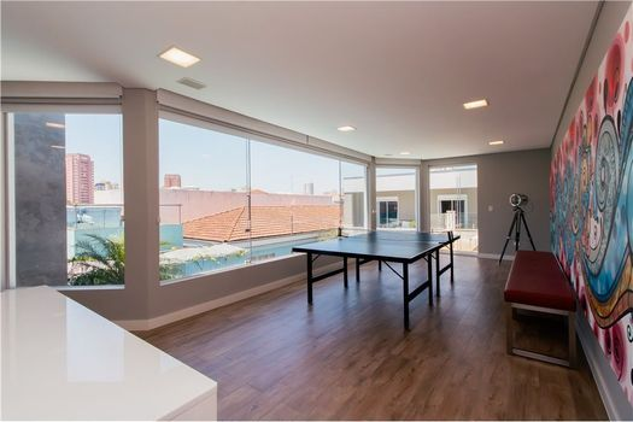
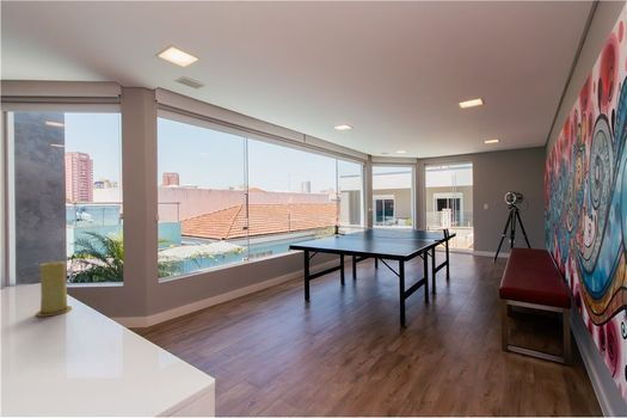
+ candle [35,260,73,316]
